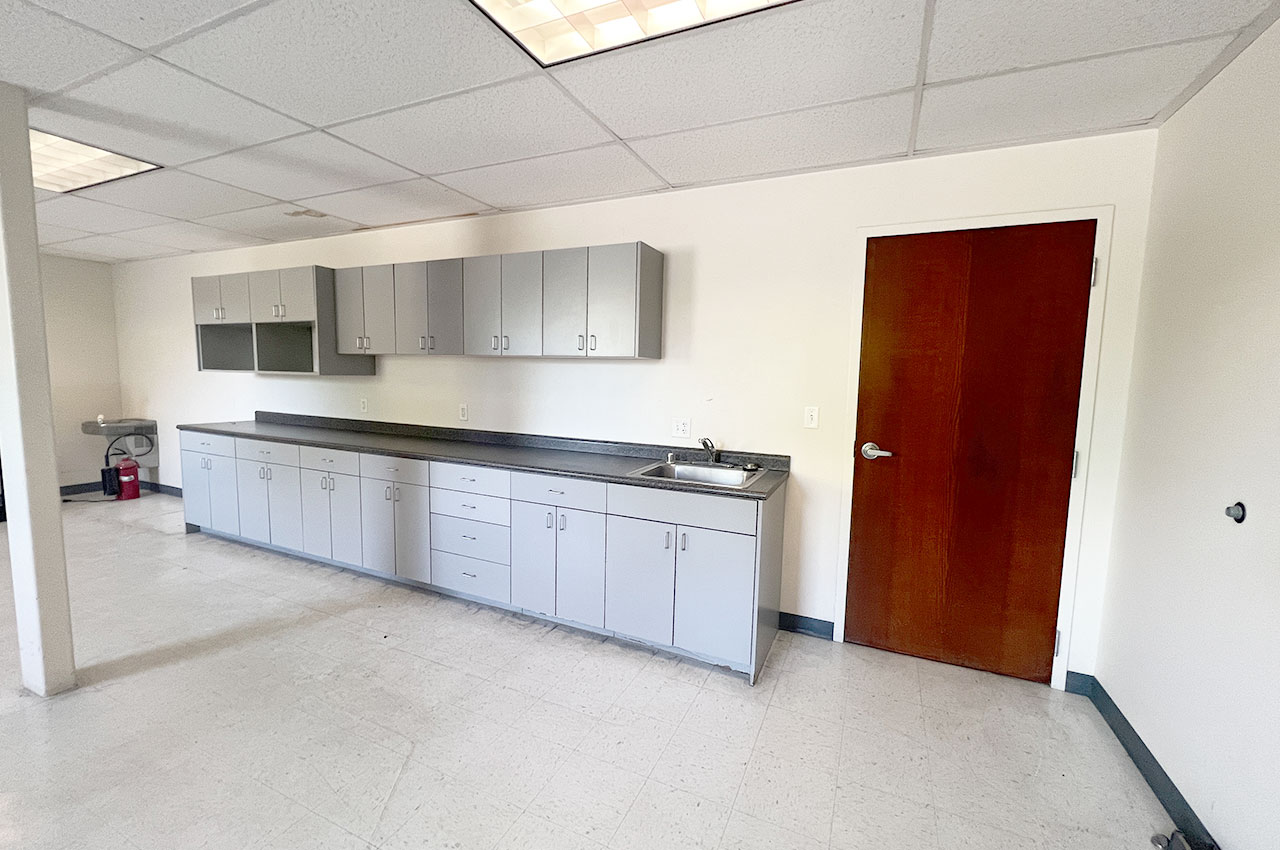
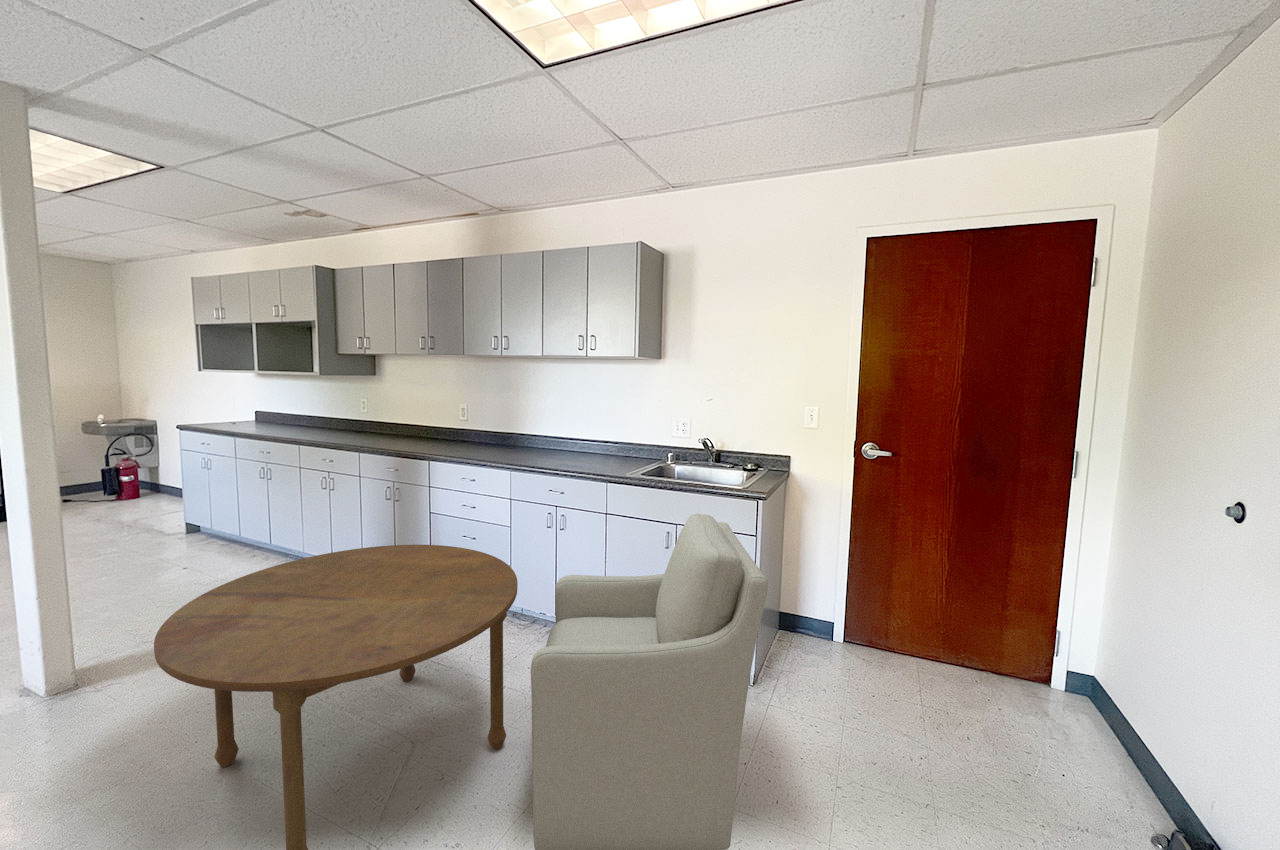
+ dining table [153,544,519,850]
+ chair [530,513,769,850]
